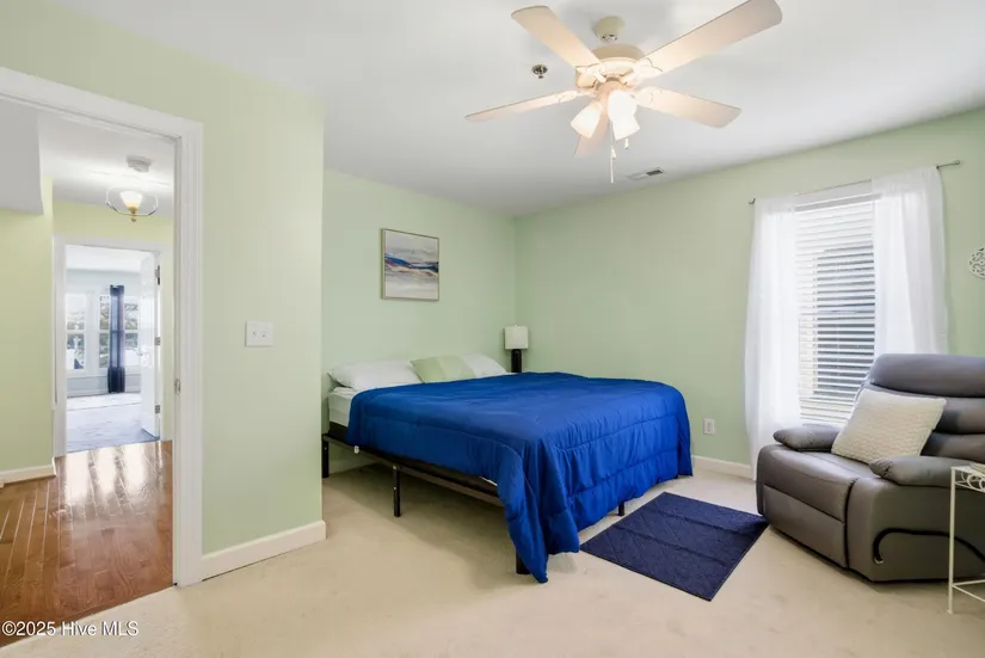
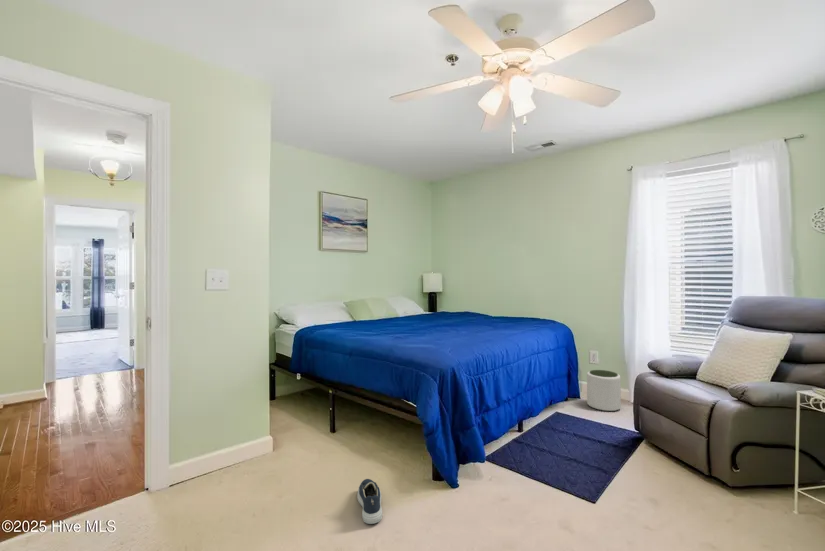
+ shoe [356,478,383,525]
+ plant pot [586,369,622,412]
